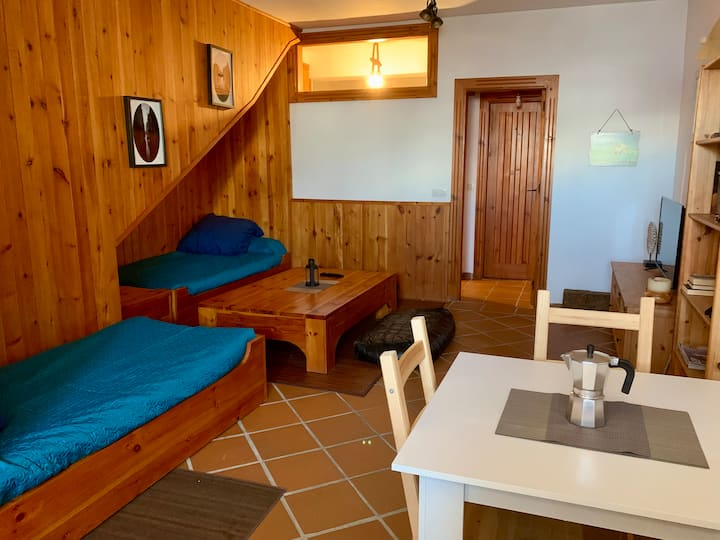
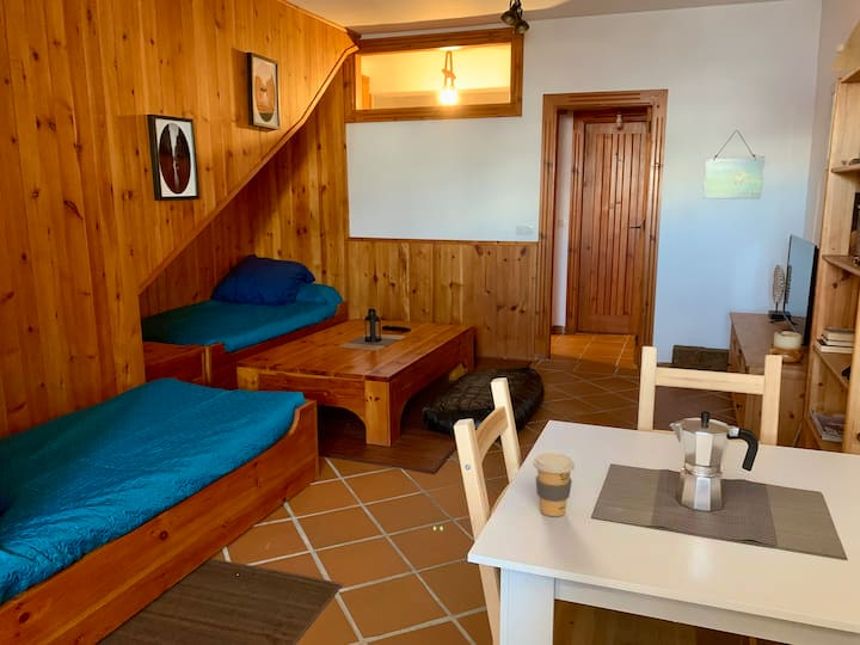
+ coffee cup [532,452,576,517]
